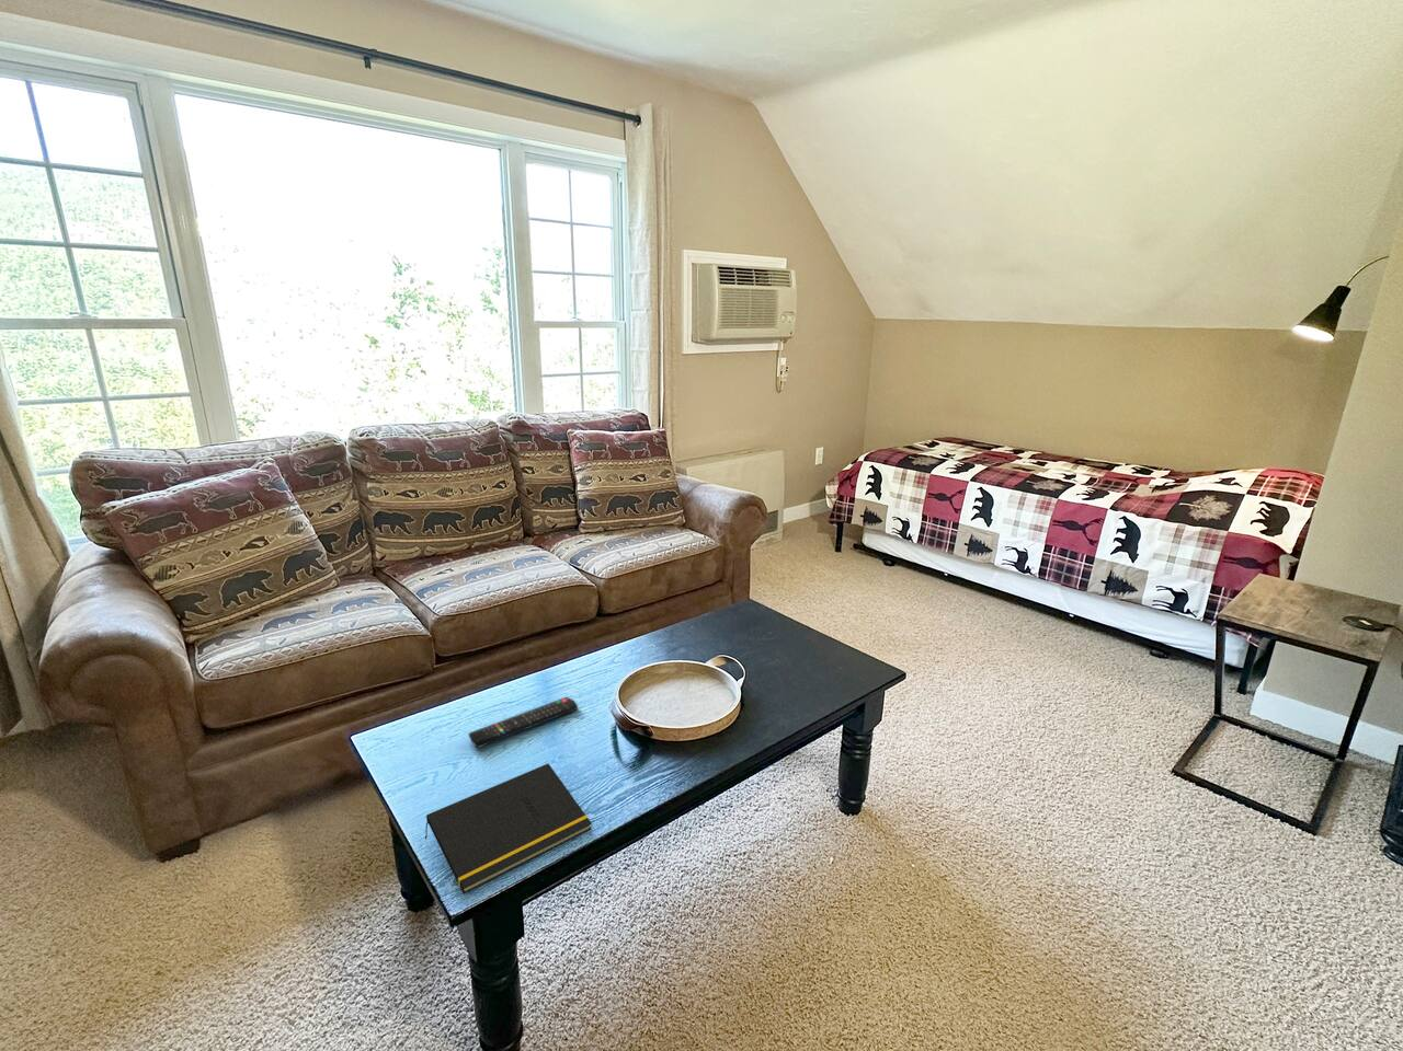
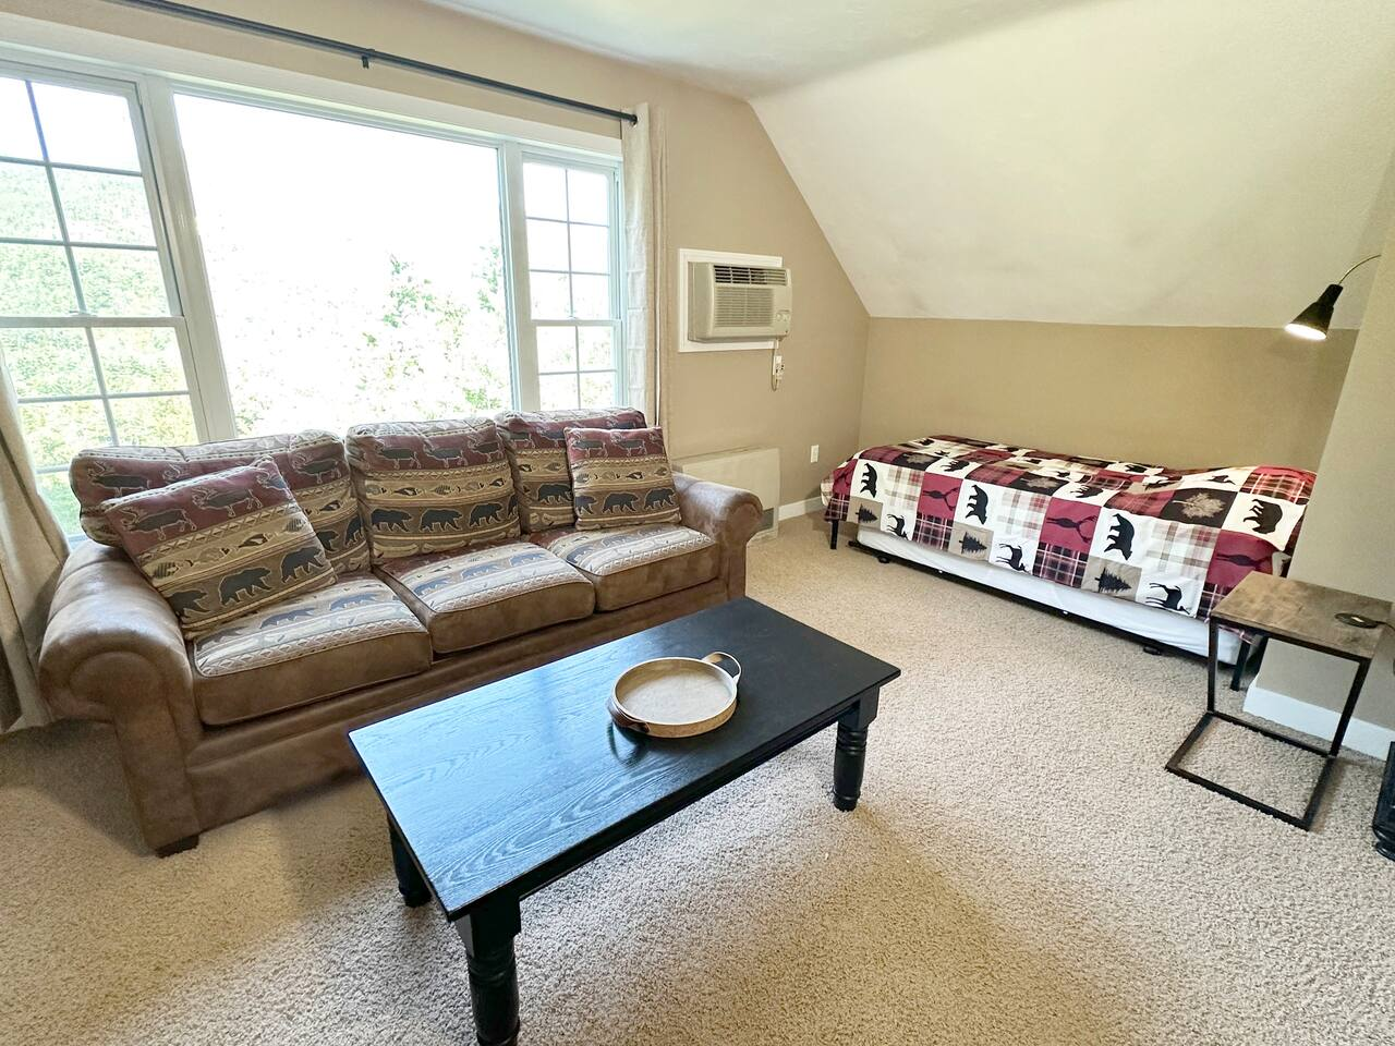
- remote control [468,697,579,749]
- notepad [424,763,593,895]
